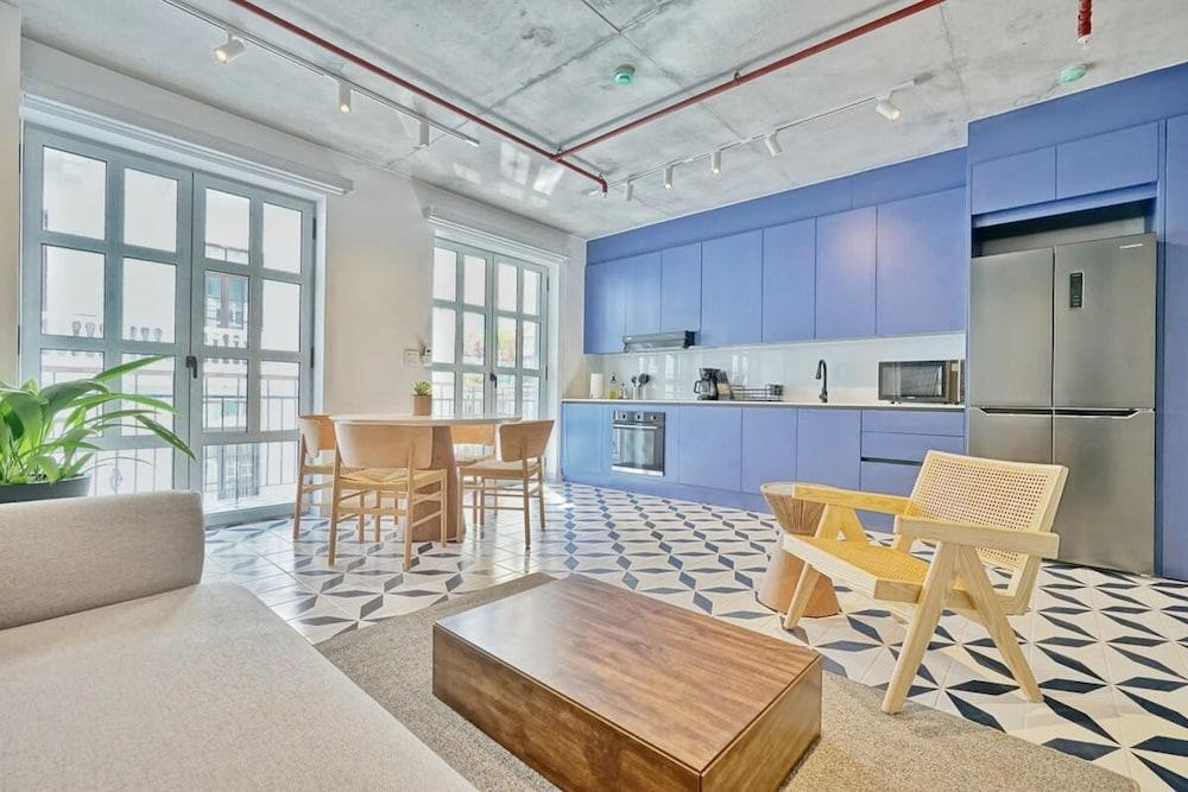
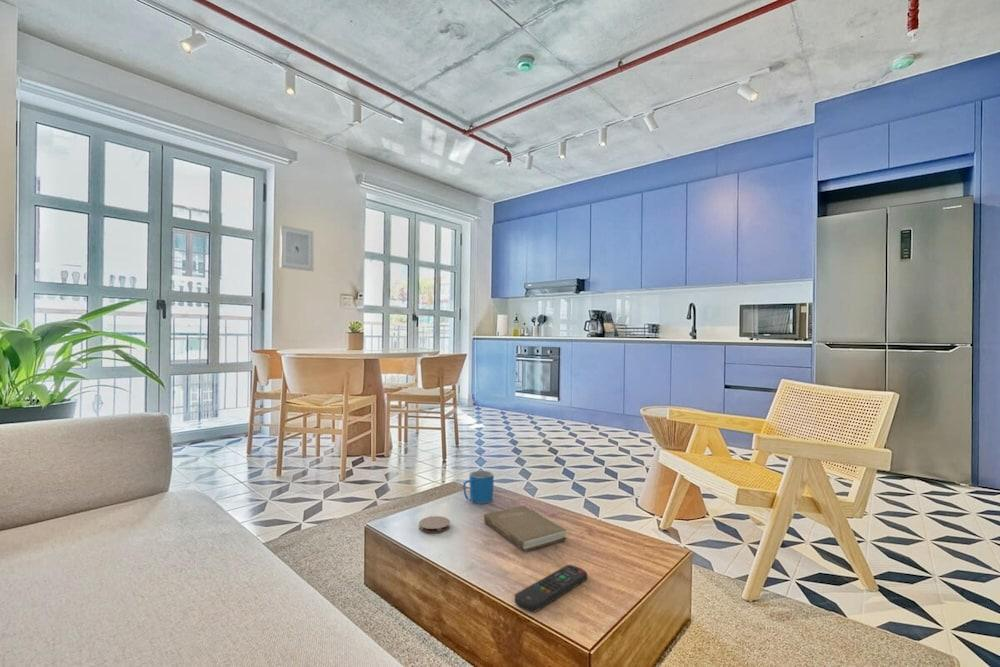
+ coaster [418,515,451,534]
+ book [483,504,568,552]
+ wall art [279,224,315,272]
+ mug [462,470,495,505]
+ remote control [514,564,588,613]
